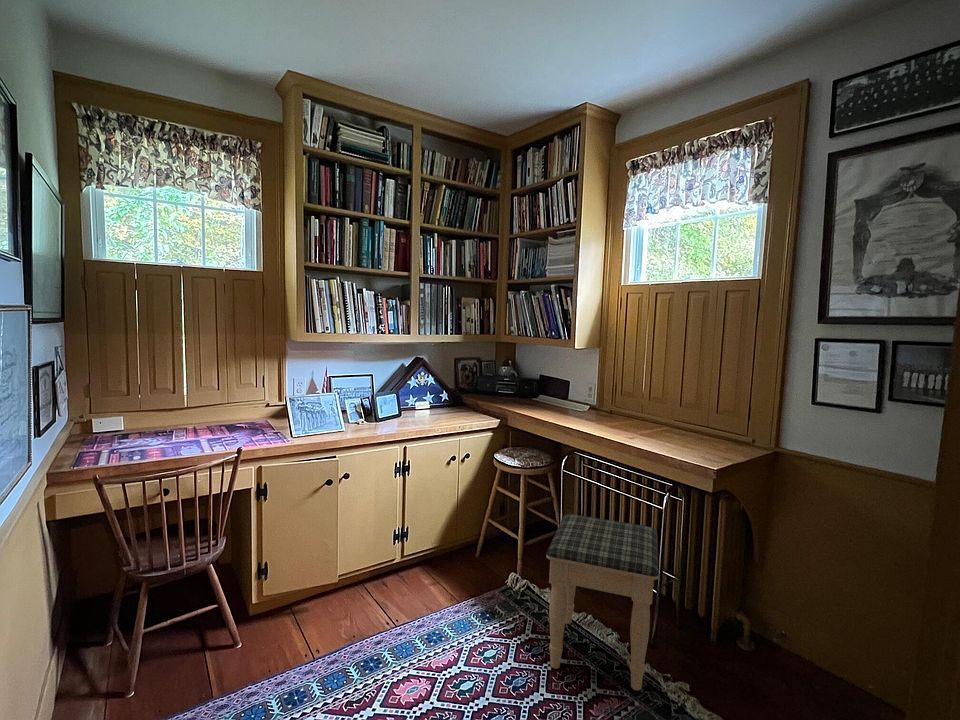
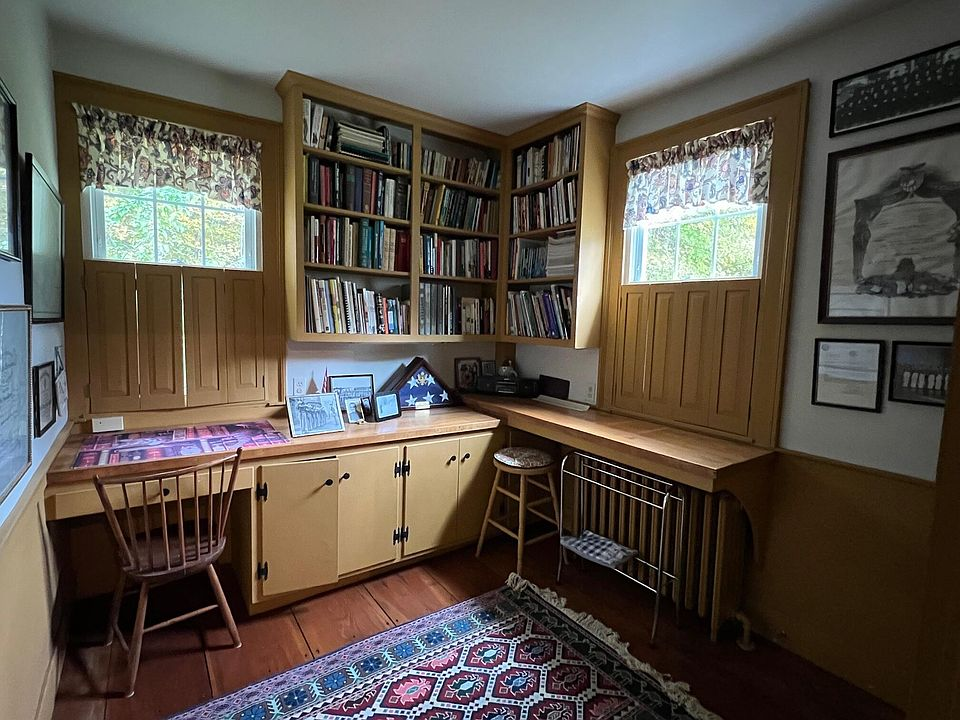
- footstool [545,513,660,691]
